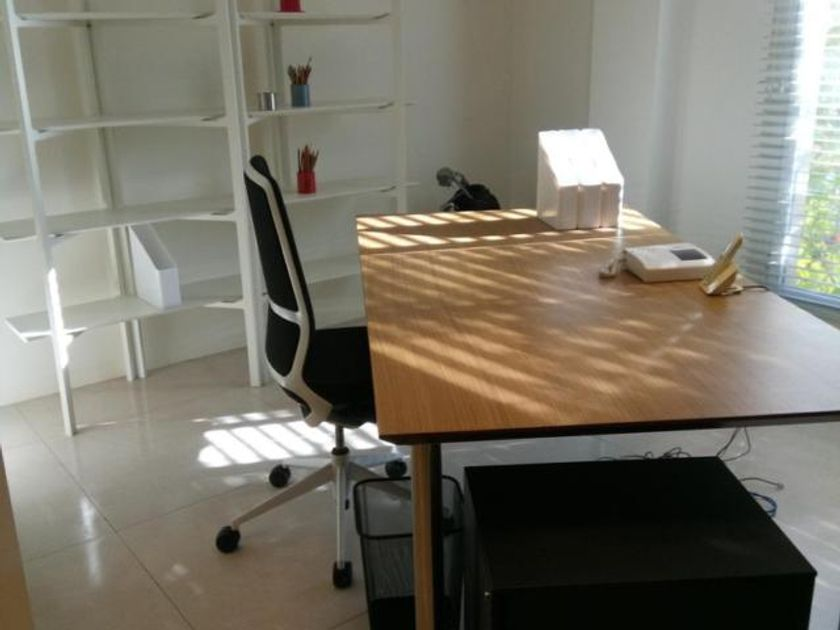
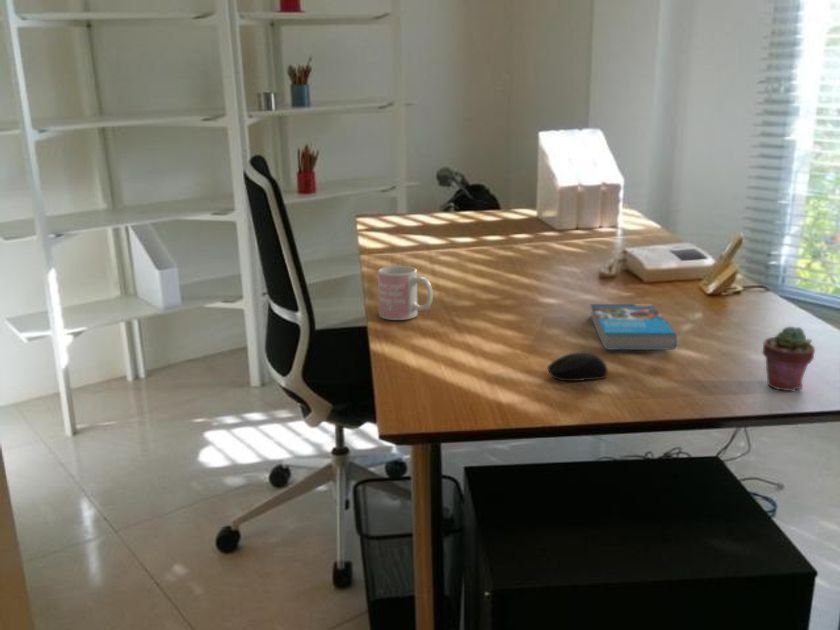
+ book [590,303,678,351]
+ potted succulent [761,325,816,392]
+ mug [377,265,434,321]
+ computer mouse [547,350,609,382]
